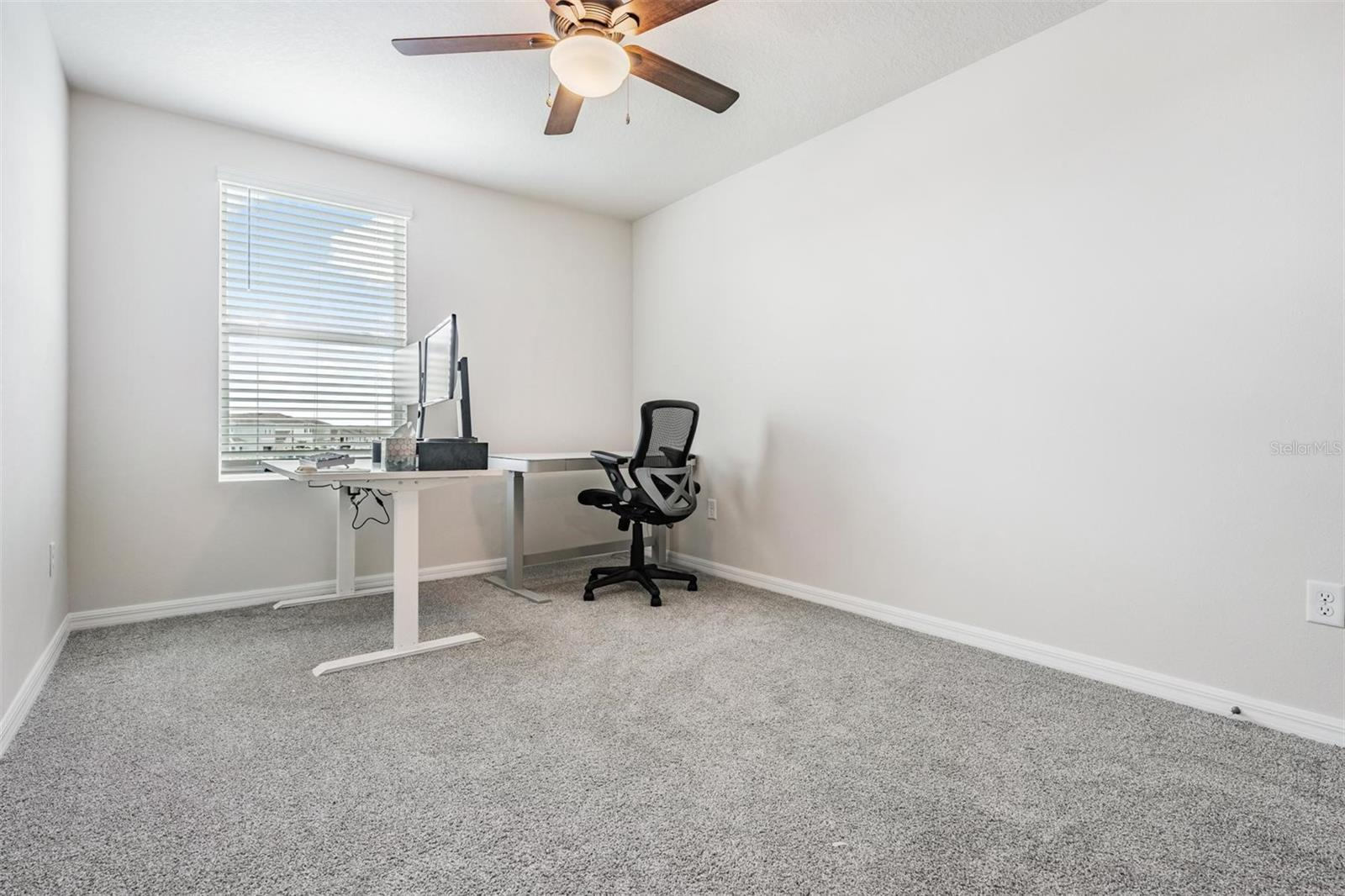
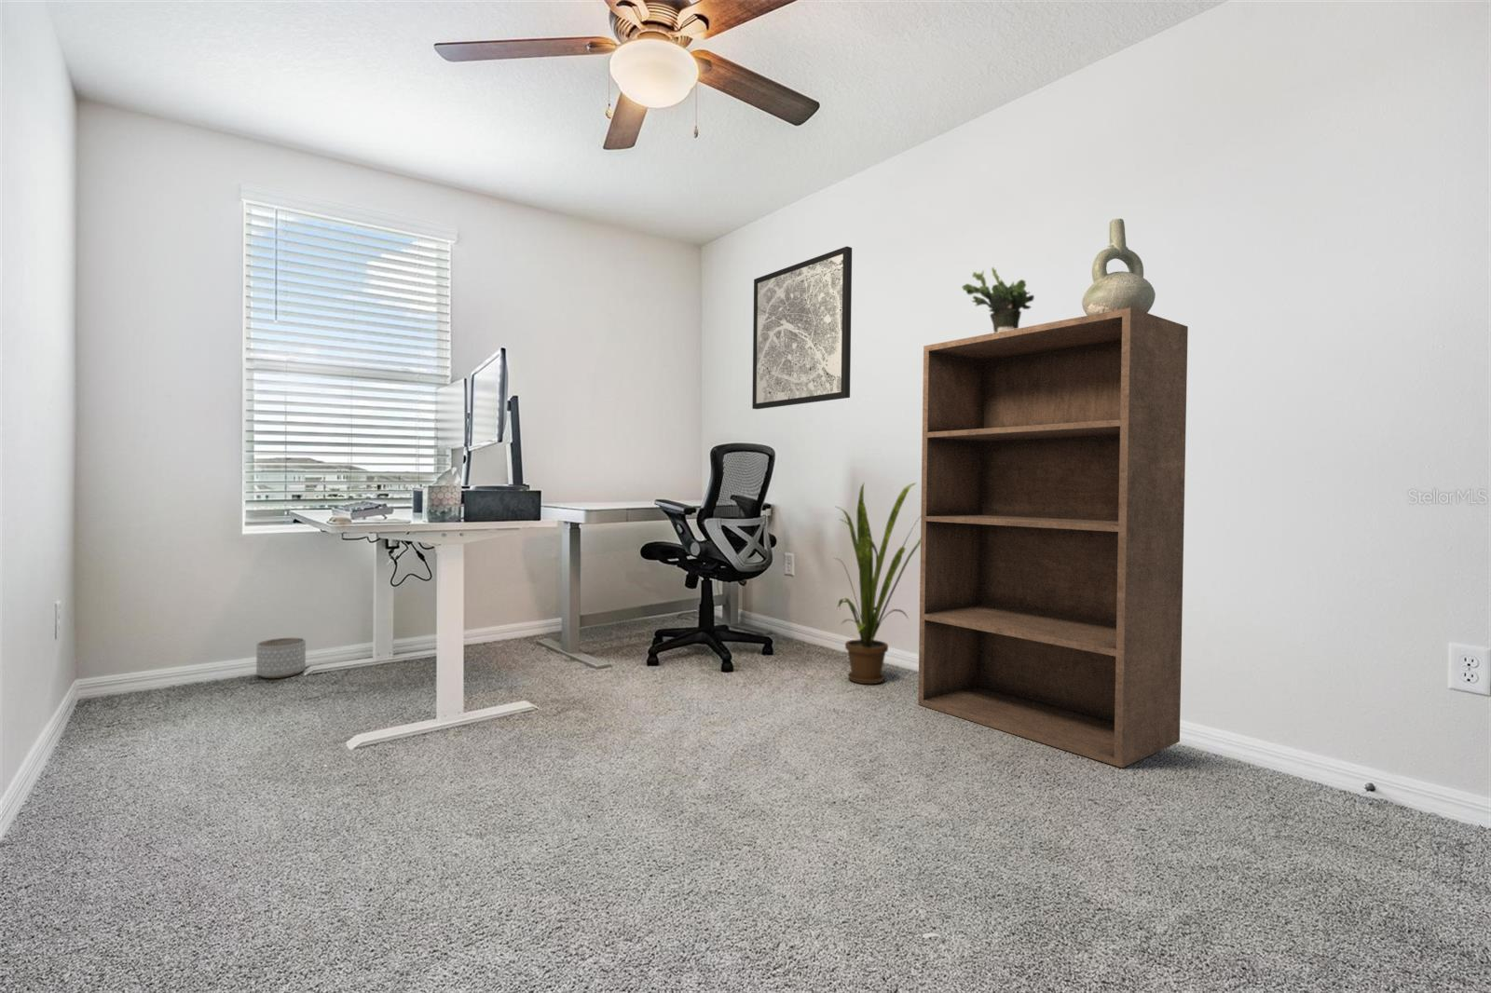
+ planter [255,637,307,679]
+ decorative vase [1081,218,1156,316]
+ house plant [834,482,921,685]
+ wall art [752,245,852,410]
+ potted plant [961,266,1035,332]
+ bookshelf [917,307,1189,768]
